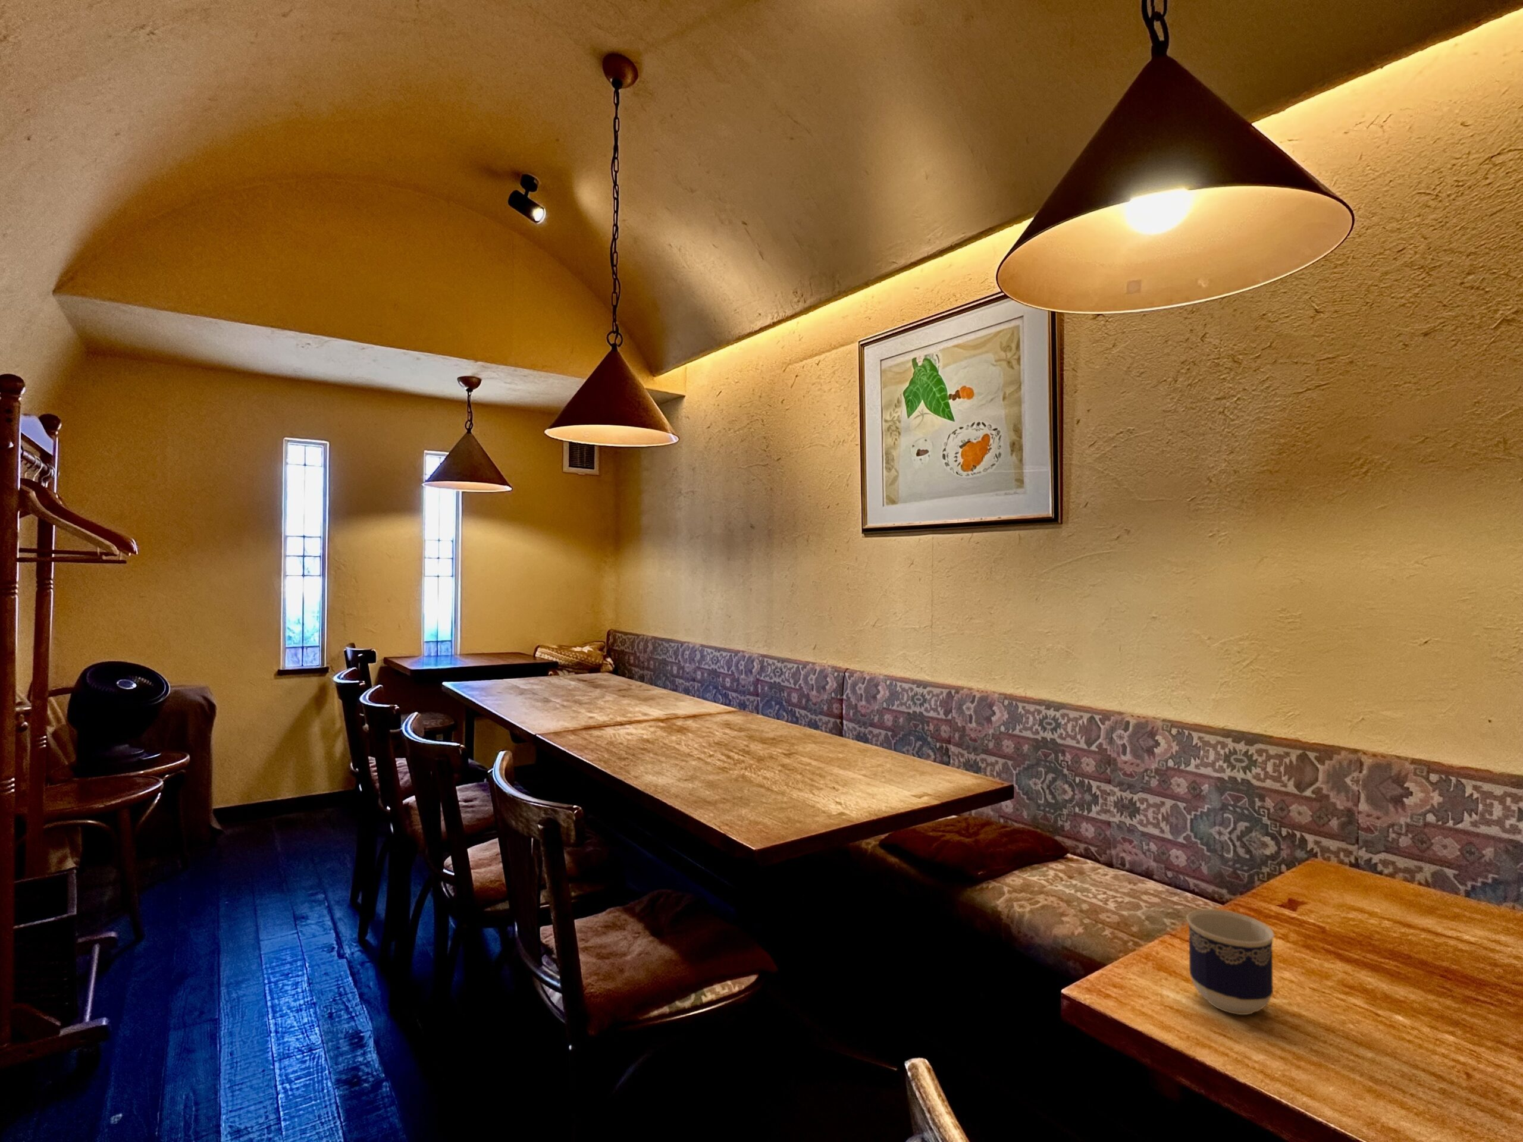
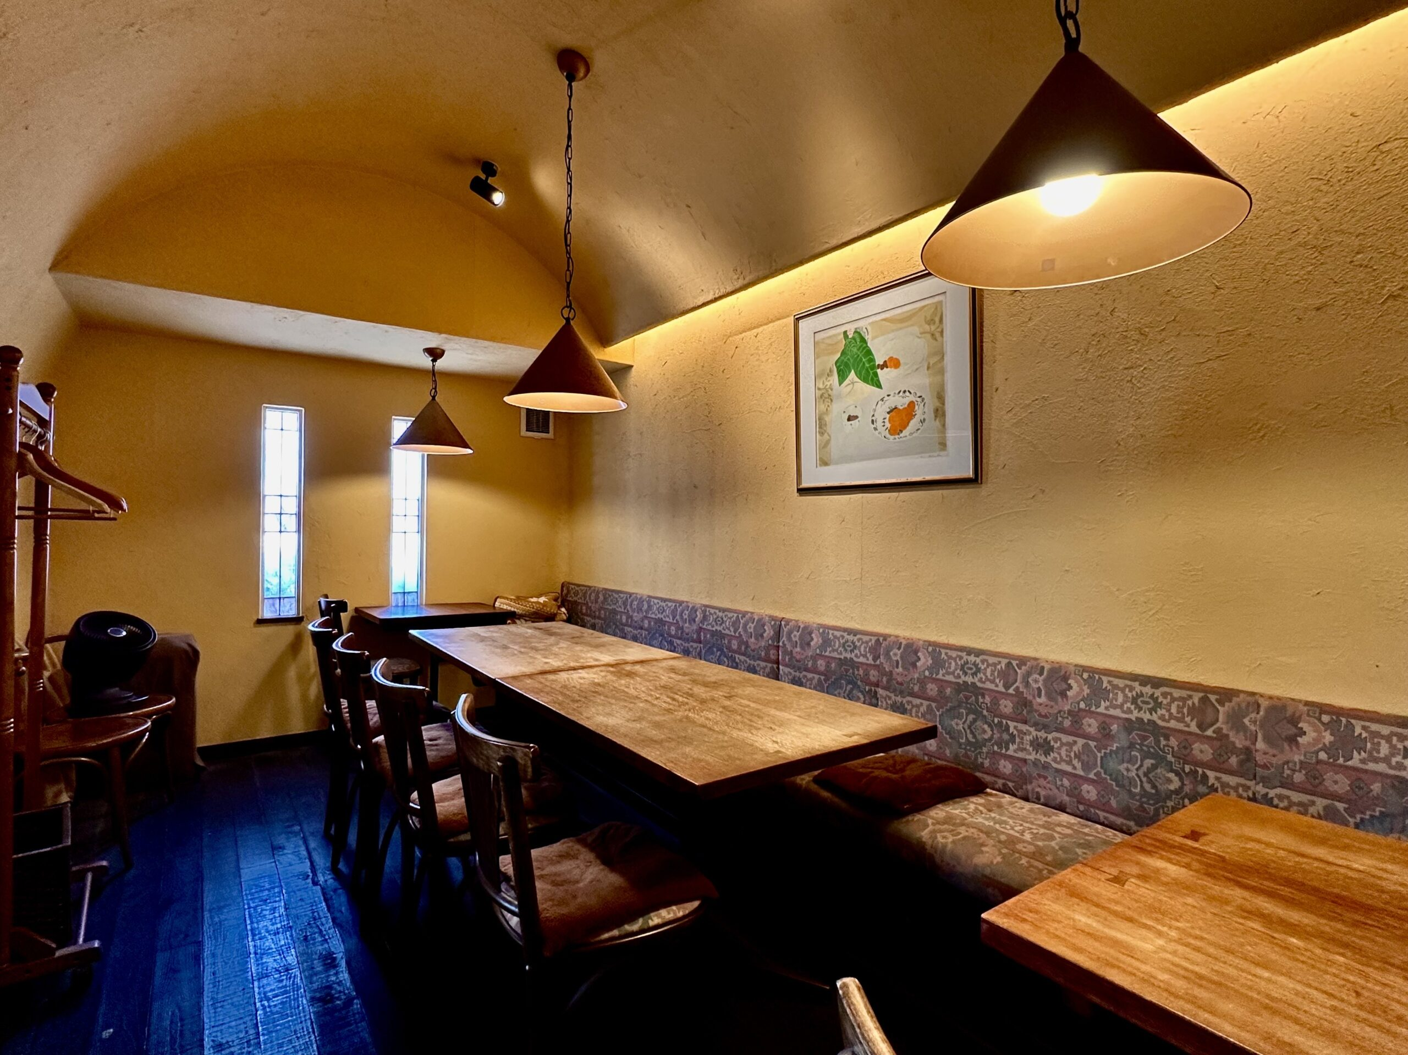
- cup [1186,908,1276,1015]
